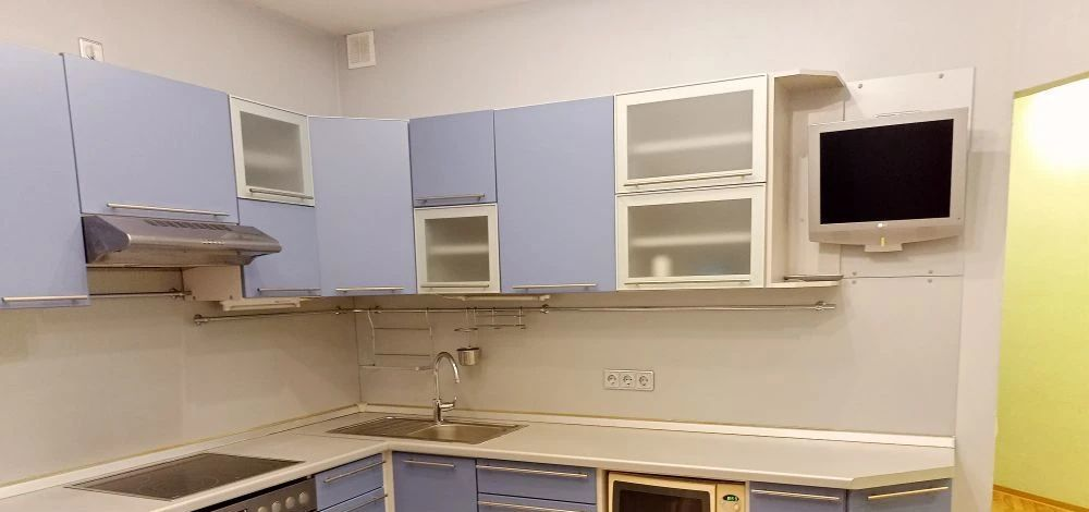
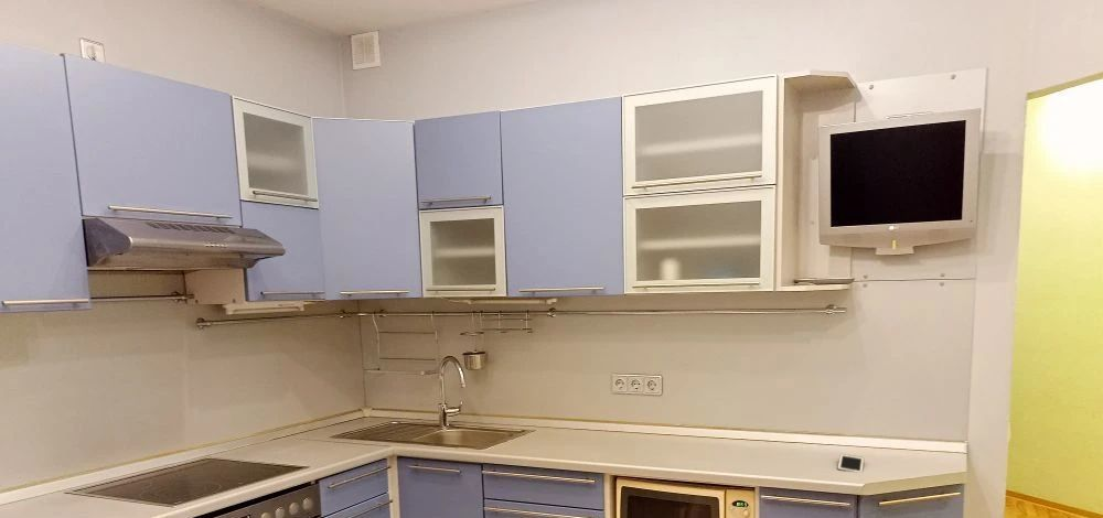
+ cell phone [836,453,865,474]
